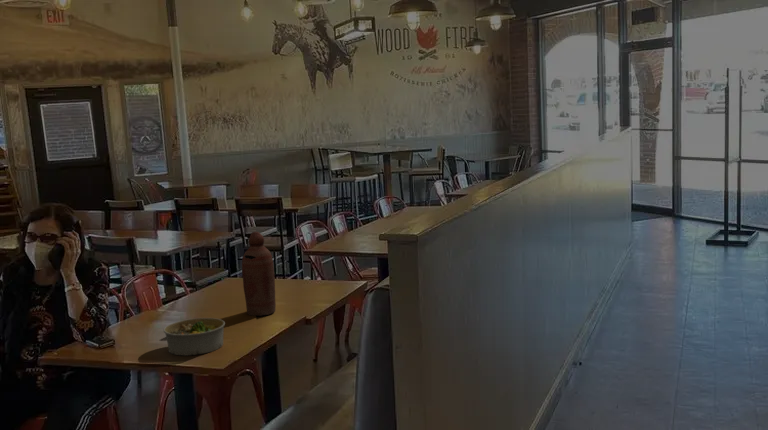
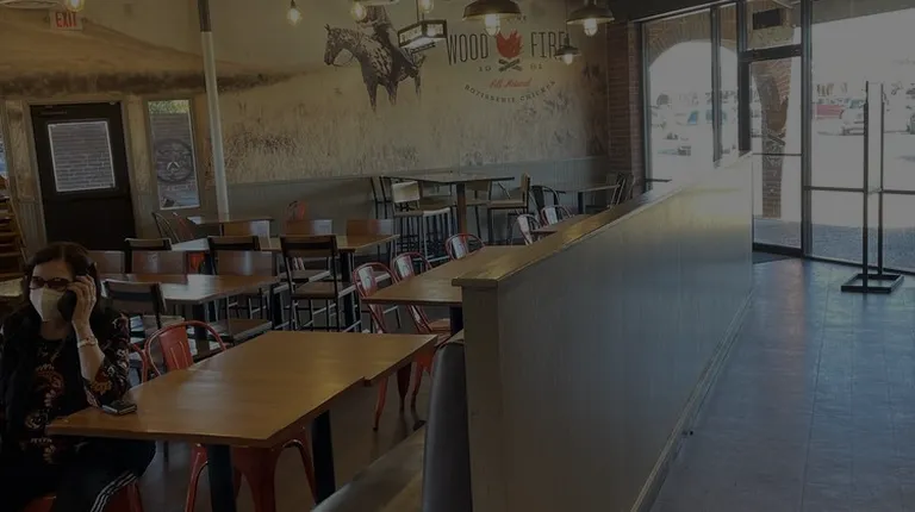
- bottle [241,231,277,317]
- bowl [162,317,226,357]
